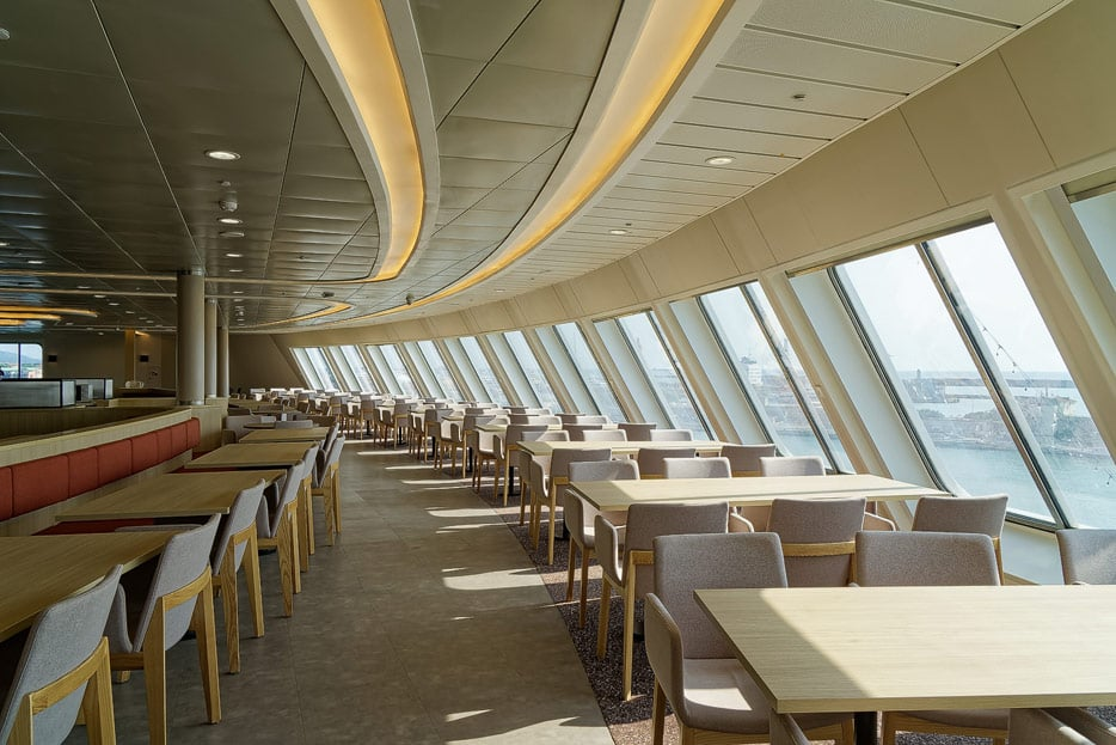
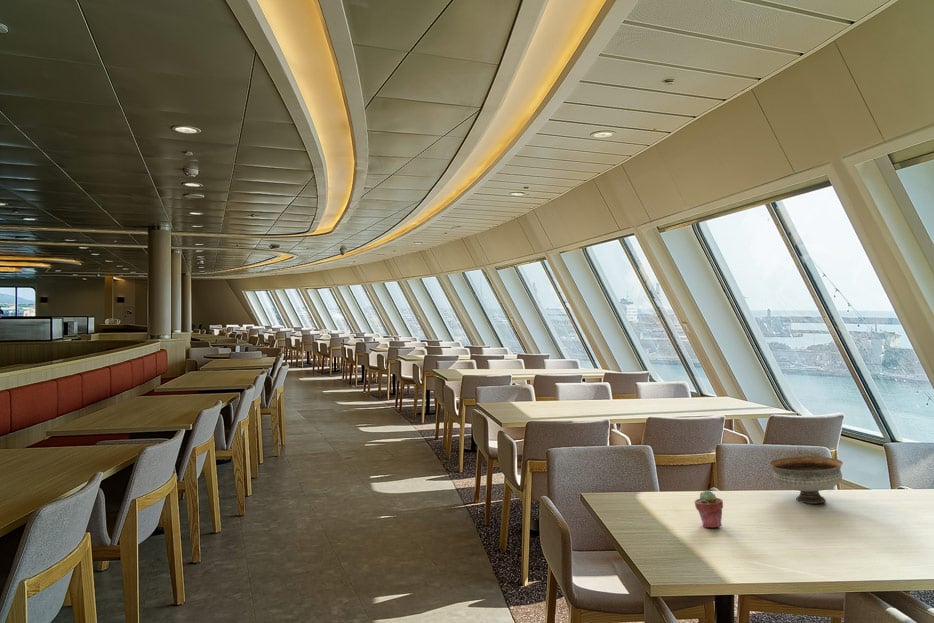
+ bowl [768,456,844,505]
+ potted succulent [694,489,724,529]
